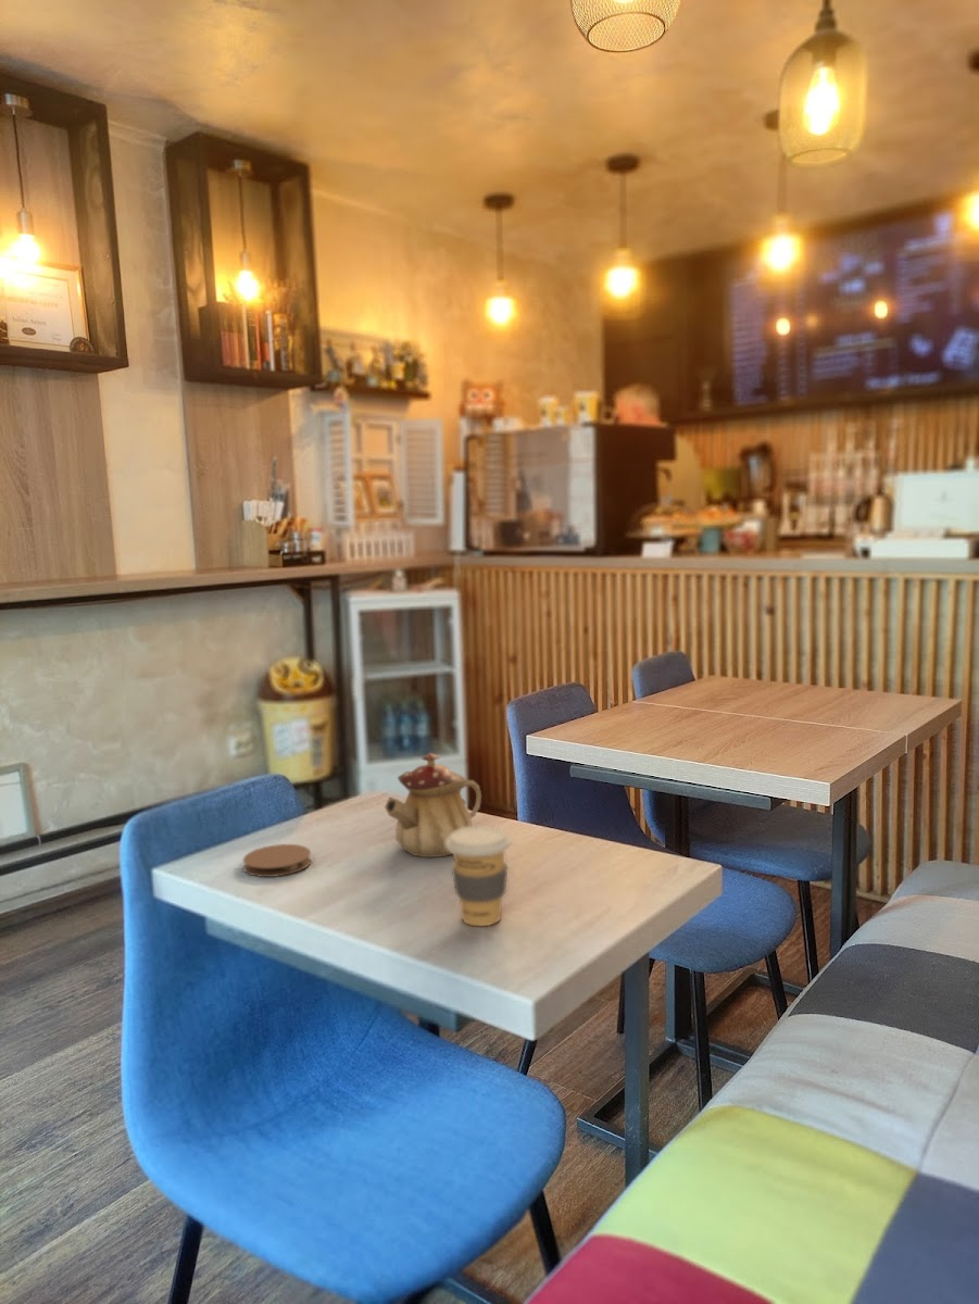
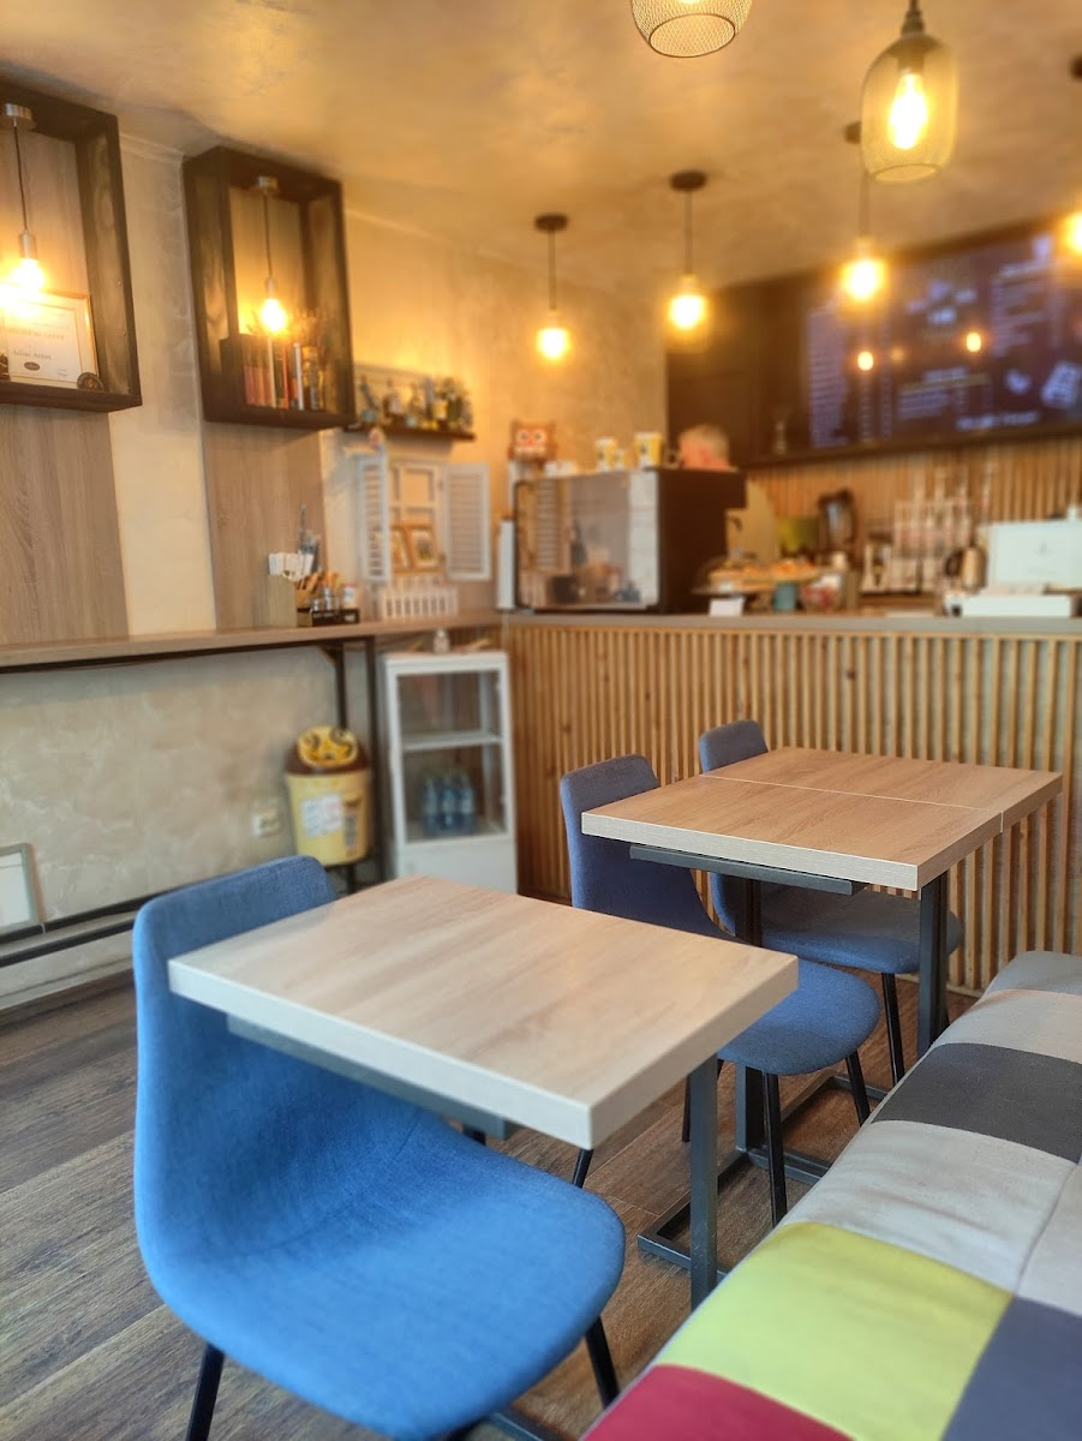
- teapot [384,752,482,858]
- coaster [242,843,312,878]
- coffee cup [447,825,512,927]
